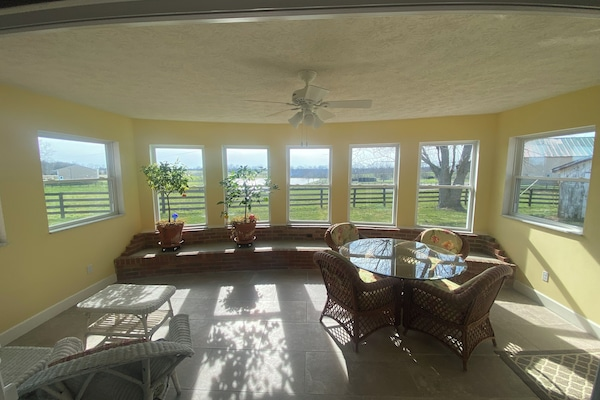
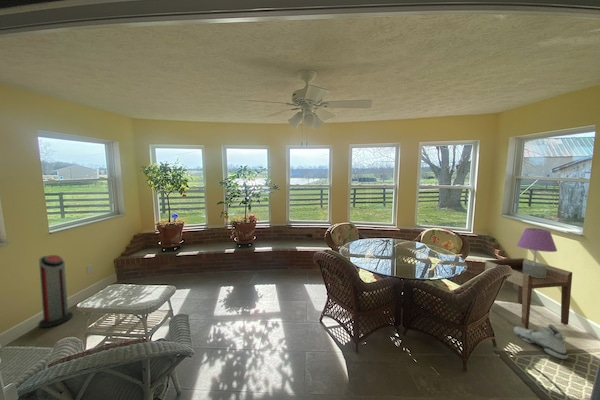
+ sneaker [513,323,569,360]
+ side table [484,257,573,330]
+ air purifier [38,254,74,329]
+ table lamp [516,227,558,278]
